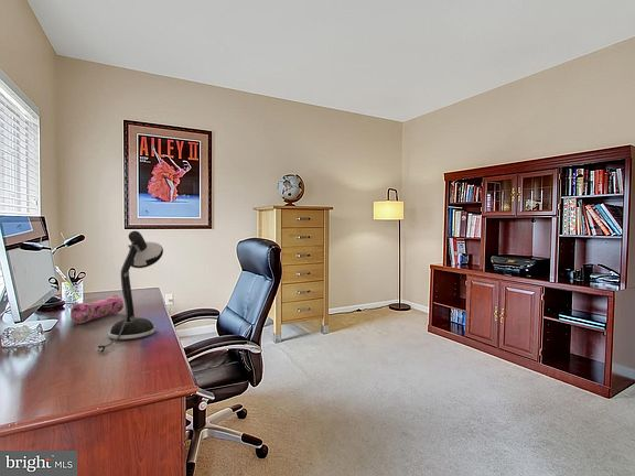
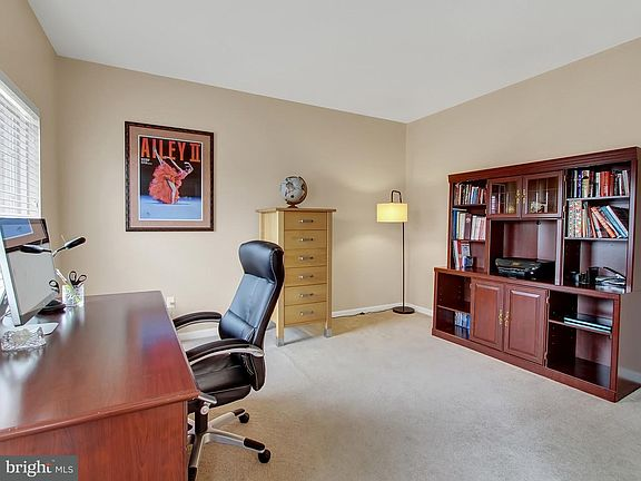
- pencil case [69,294,125,325]
- desk lamp [95,230,164,353]
